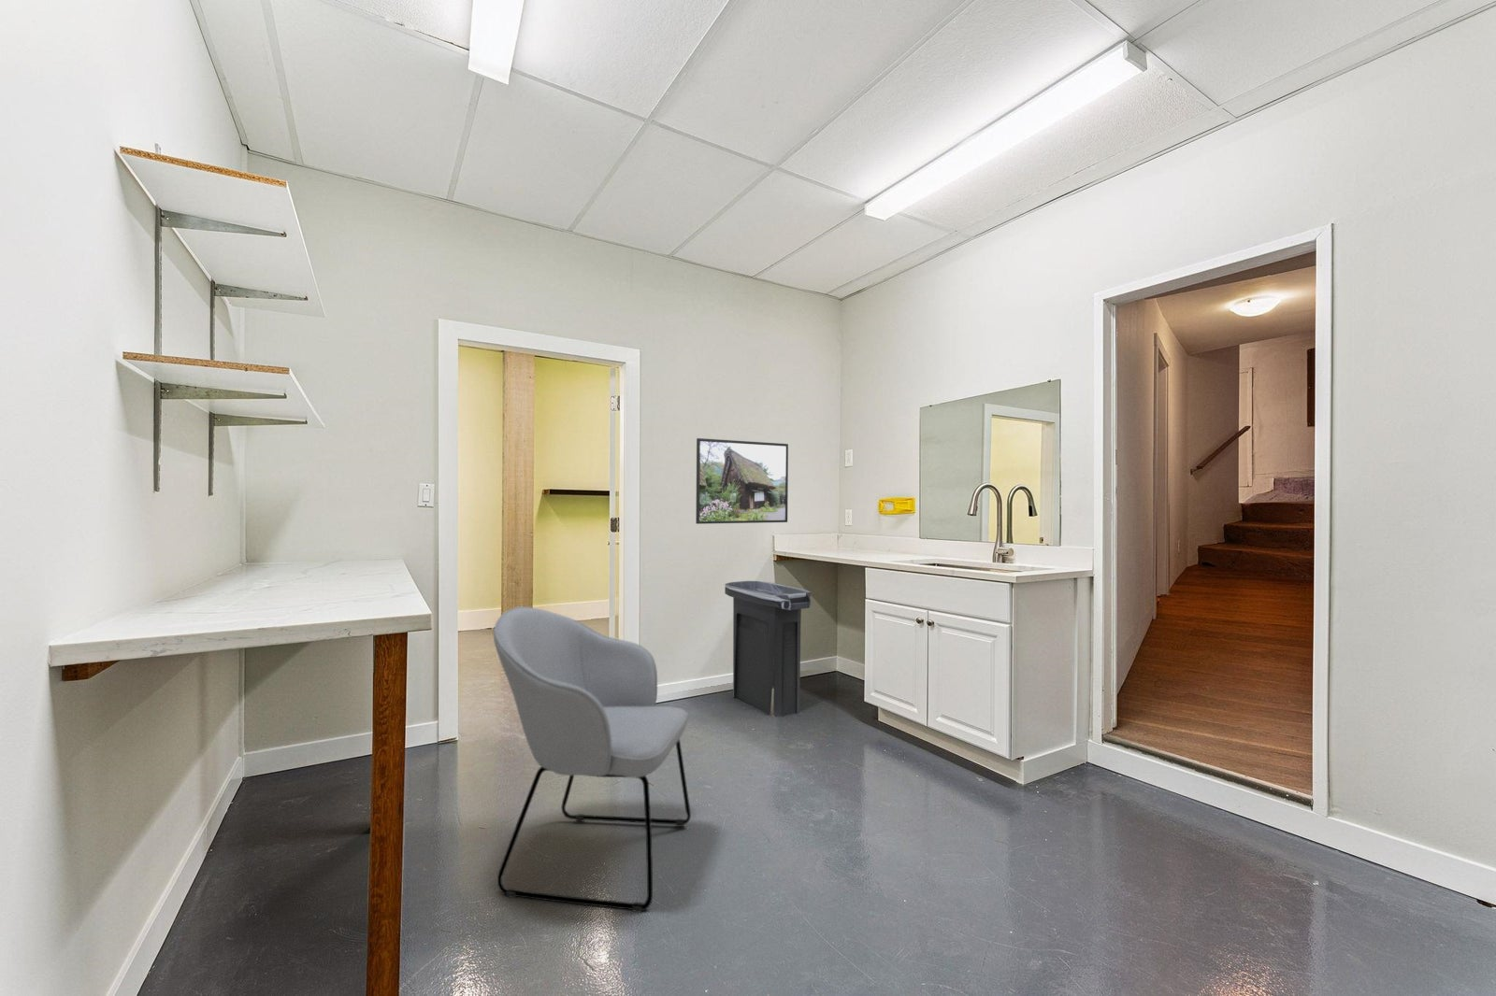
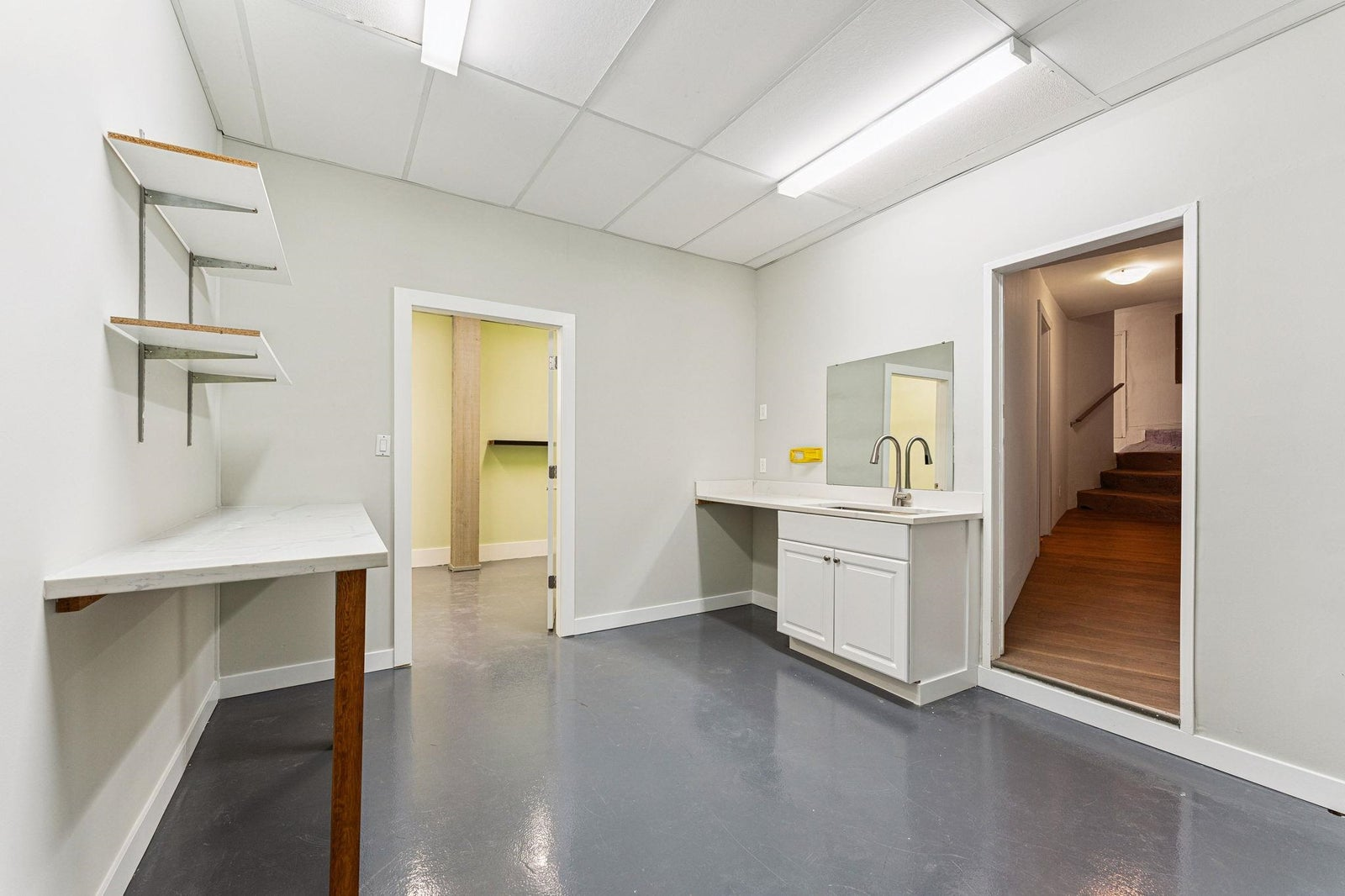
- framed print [695,437,789,525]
- trash can [724,580,812,718]
- chair [492,606,692,913]
